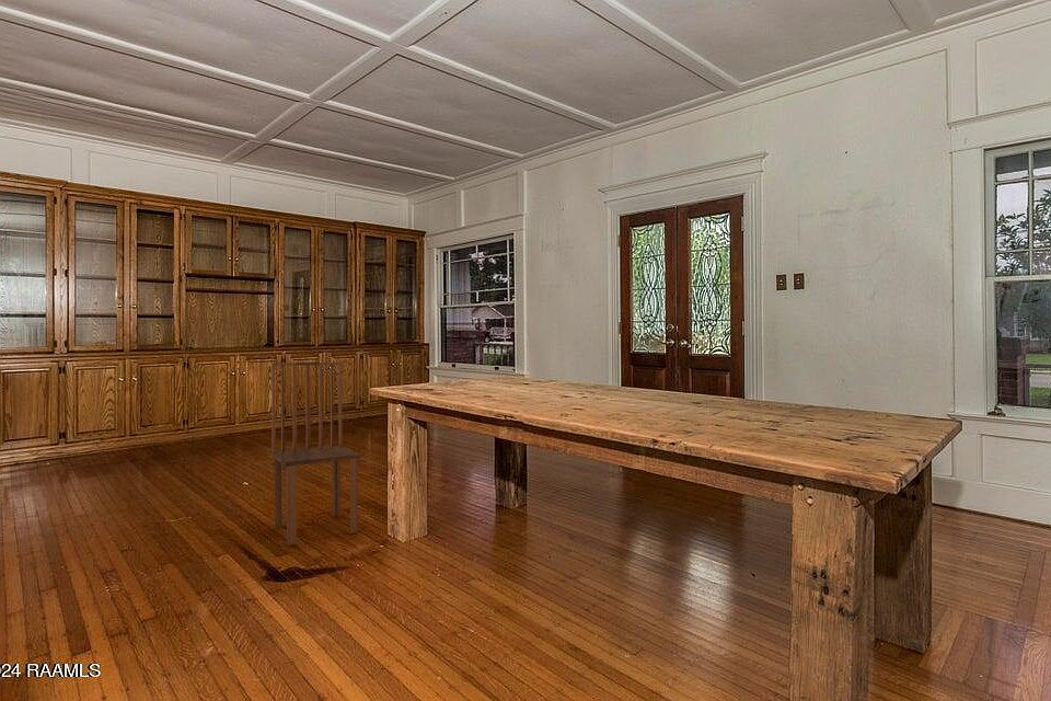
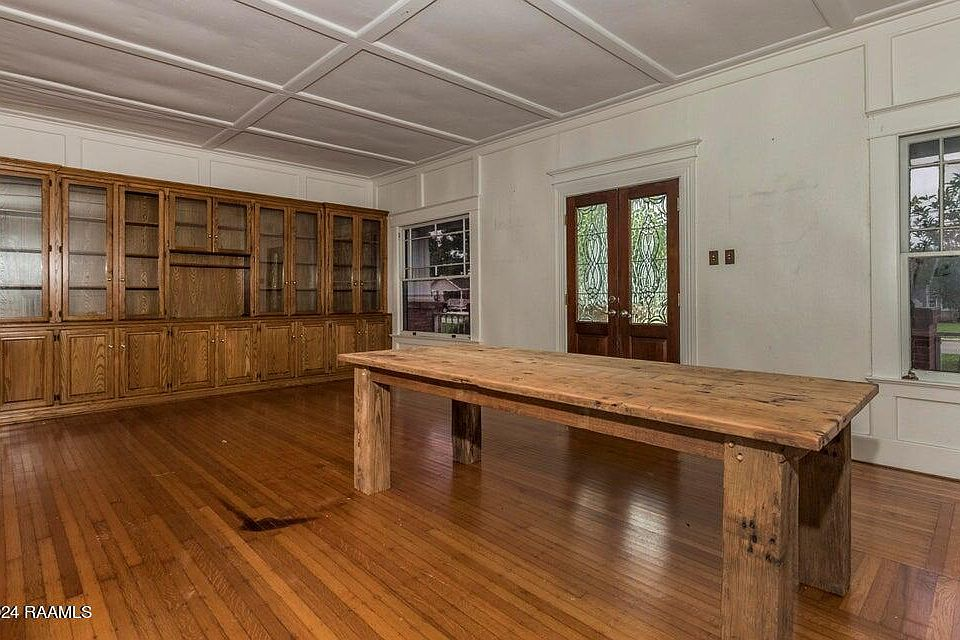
- dining chair [270,361,361,545]
